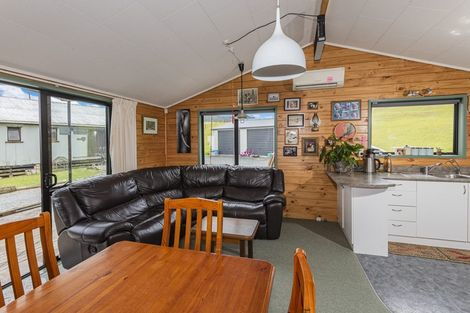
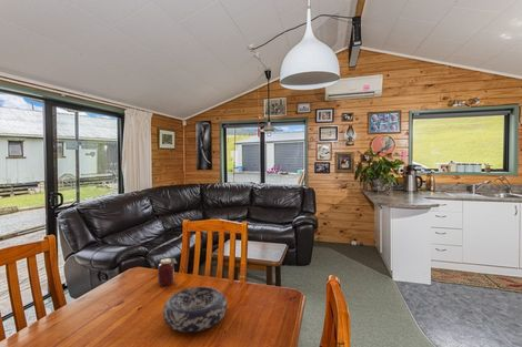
+ jar [157,257,178,286]
+ decorative bowl [162,286,228,334]
